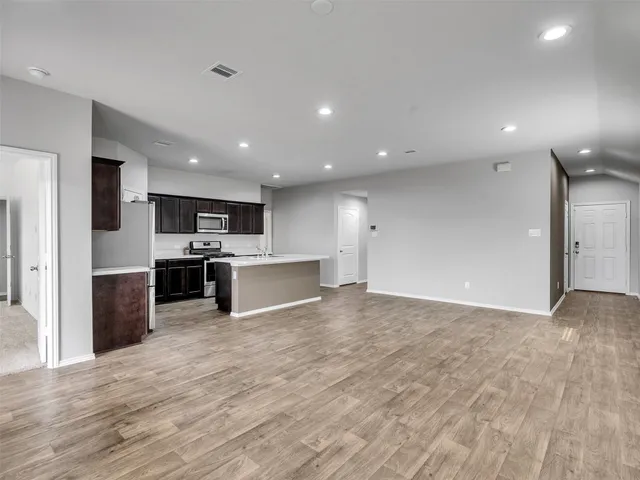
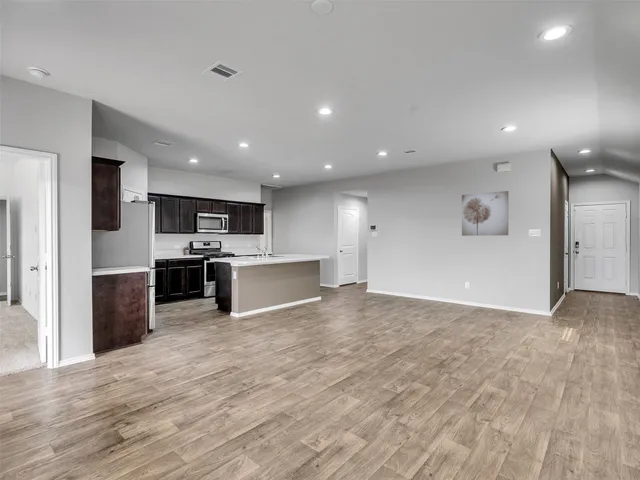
+ wall art [461,190,509,237]
